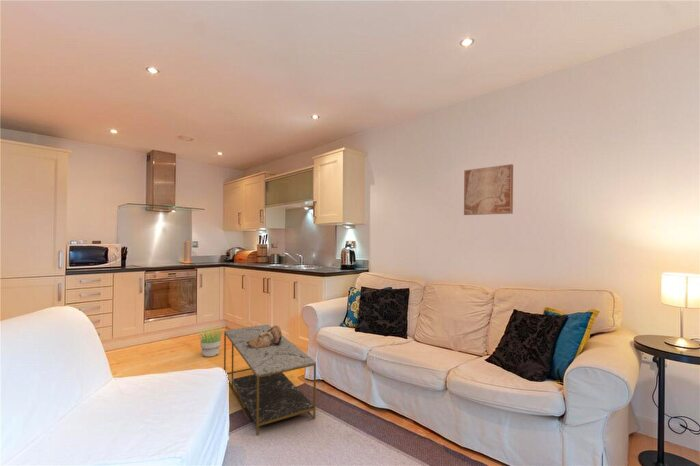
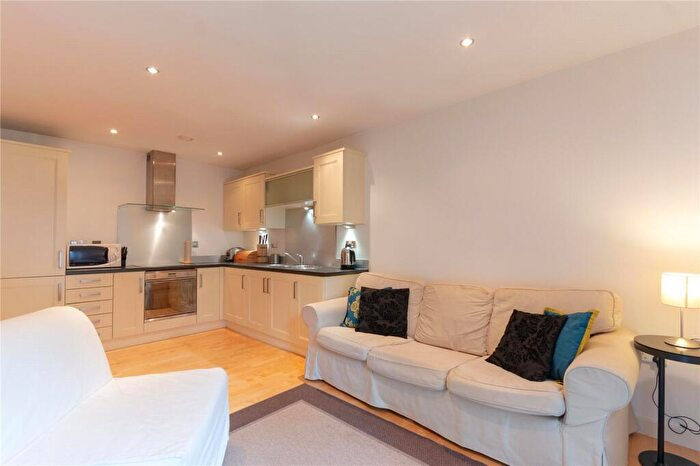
- wall art [463,163,514,216]
- potted plant [196,323,226,358]
- coffee table [223,323,317,437]
- animal skull [246,324,282,348]
